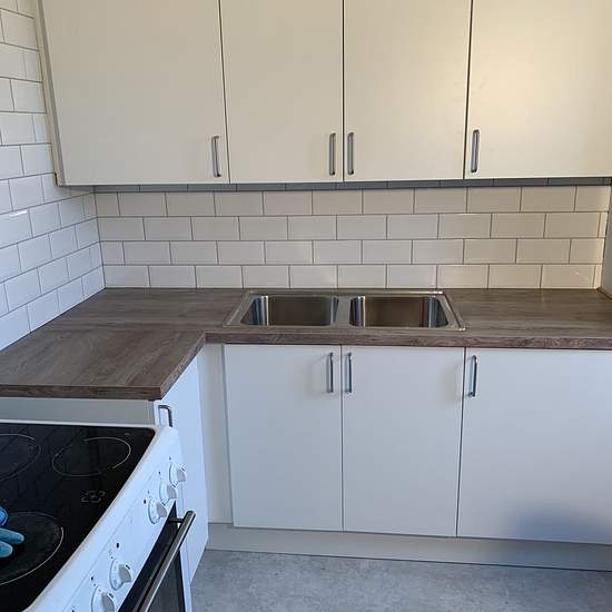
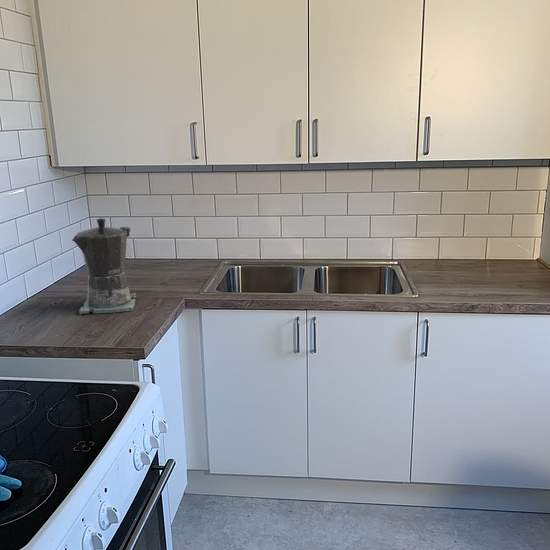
+ coffee maker [71,217,137,315]
